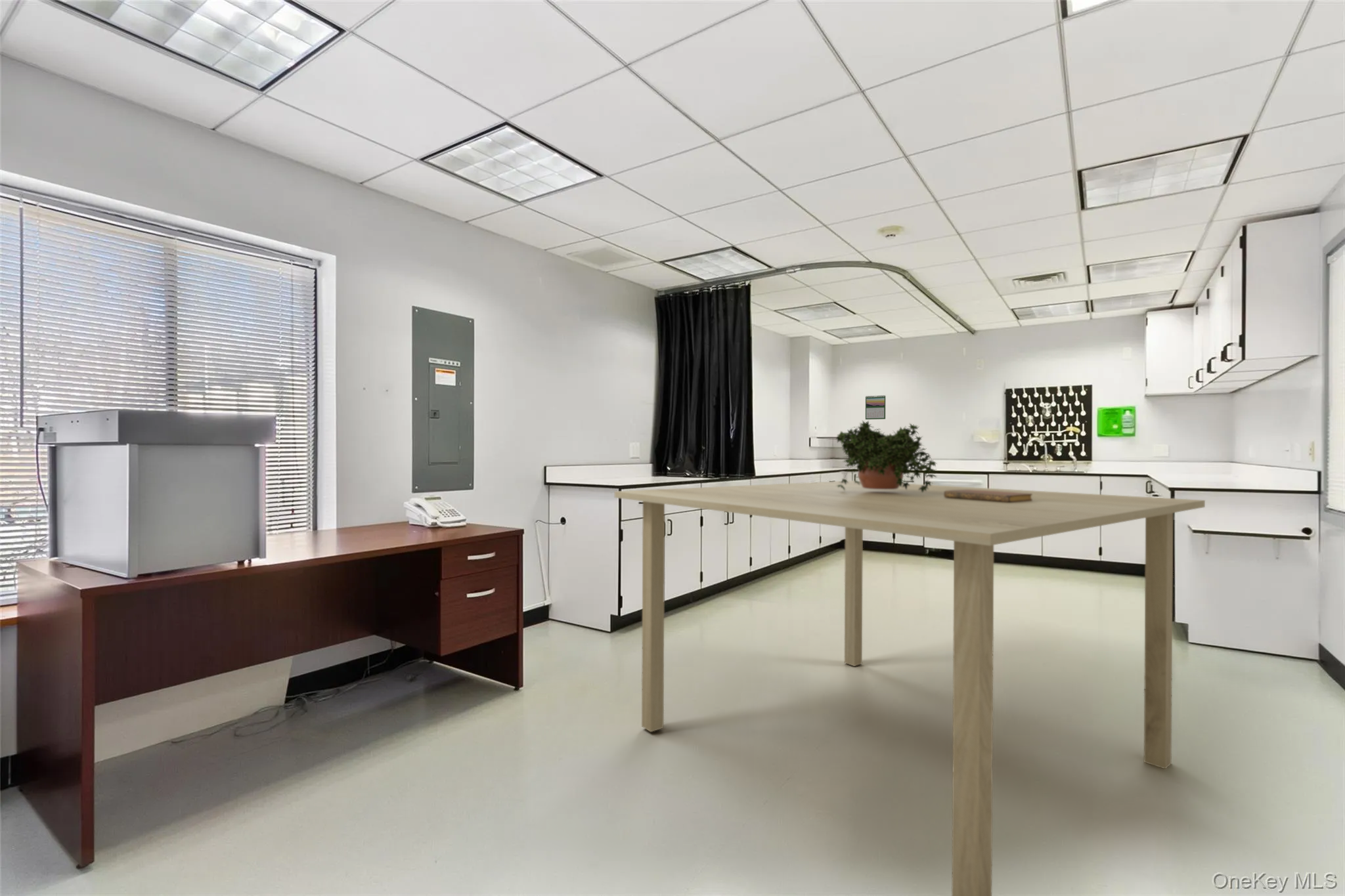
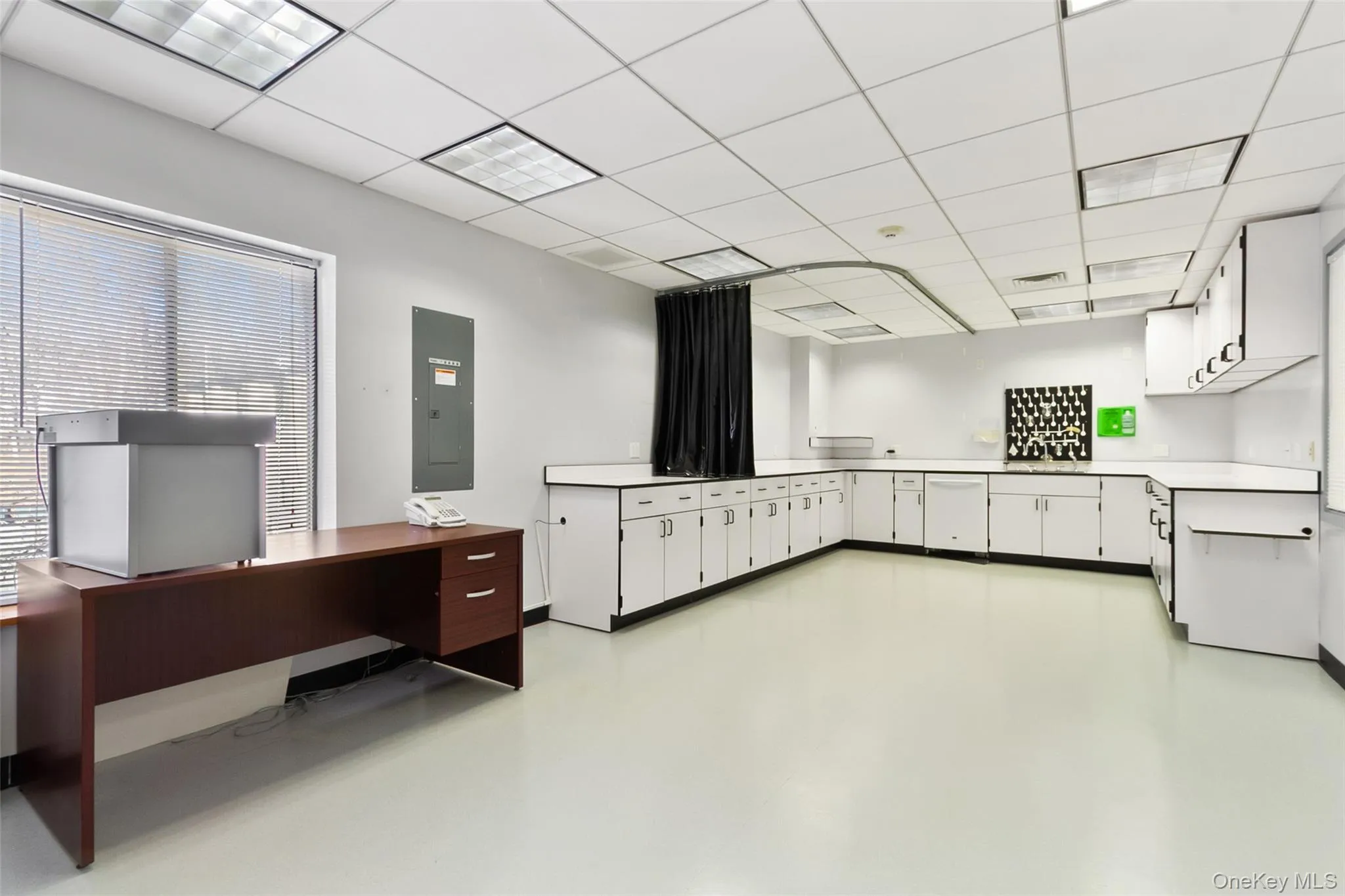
- calendar [865,395,886,420]
- potted plant [835,420,938,492]
- dining table [614,480,1206,896]
- notebook [944,490,1032,503]
